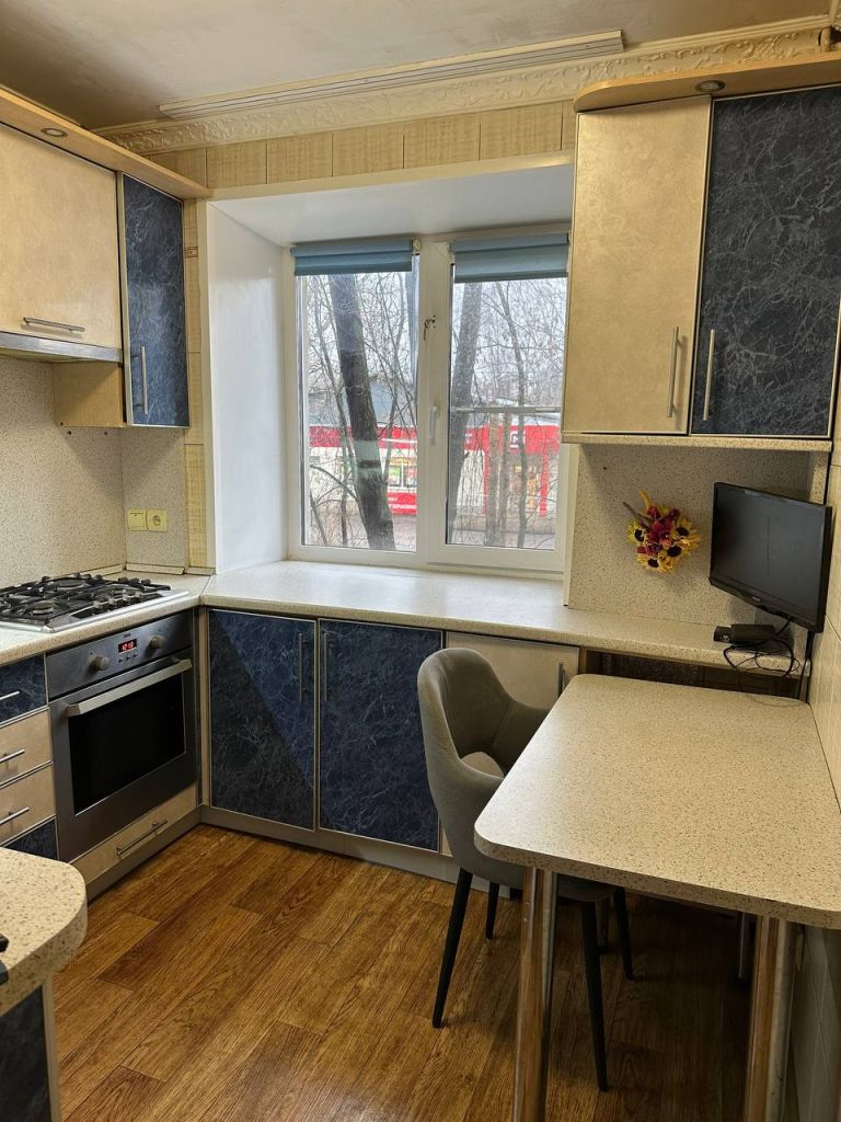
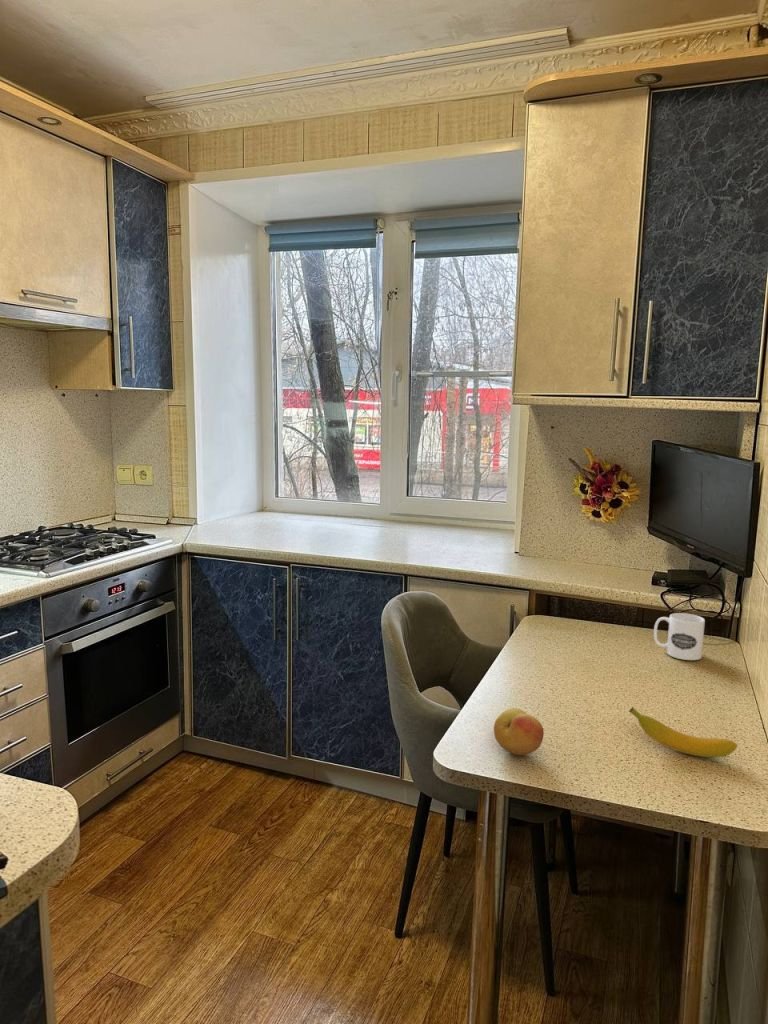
+ fruit [493,707,545,756]
+ mug [653,612,706,661]
+ banana [628,706,738,758]
